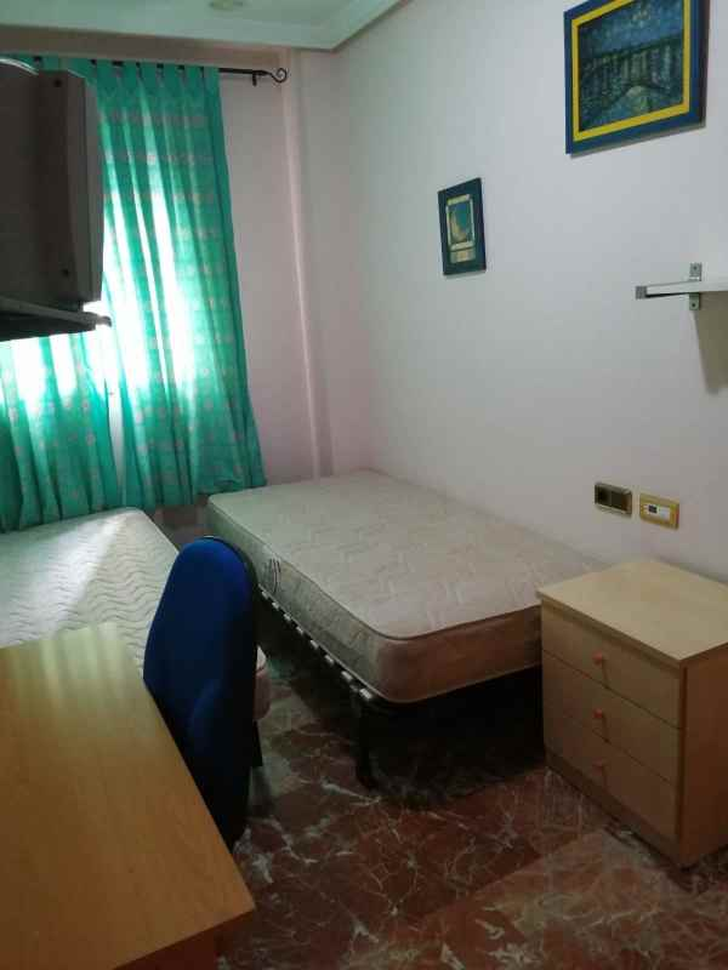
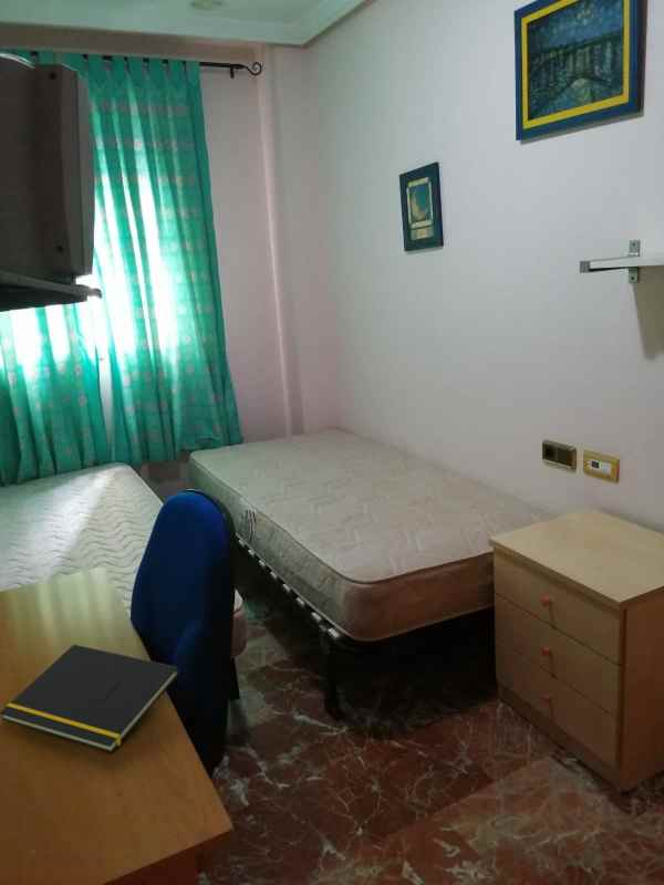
+ notepad [0,644,180,753]
